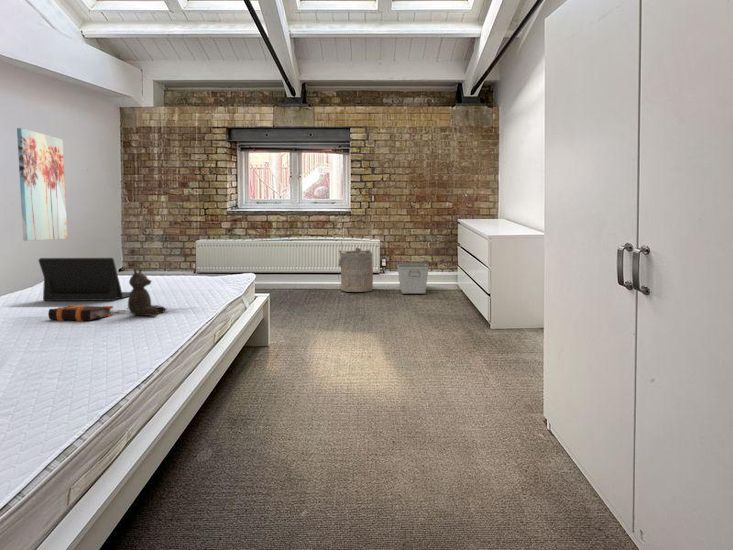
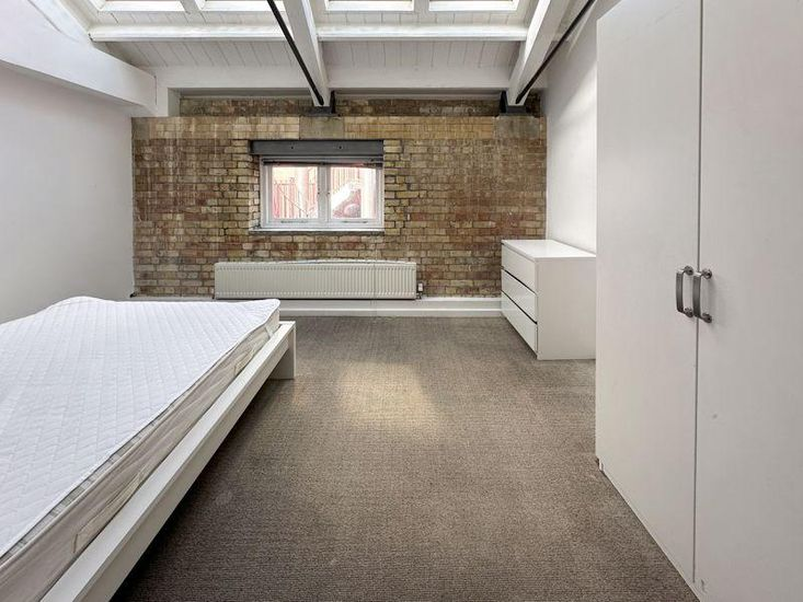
- laptop [37,257,131,302]
- wall art [16,127,68,242]
- storage bin [396,262,430,294]
- teddy bear [127,267,166,317]
- bible [47,304,114,322]
- laundry hamper [337,247,374,293]
